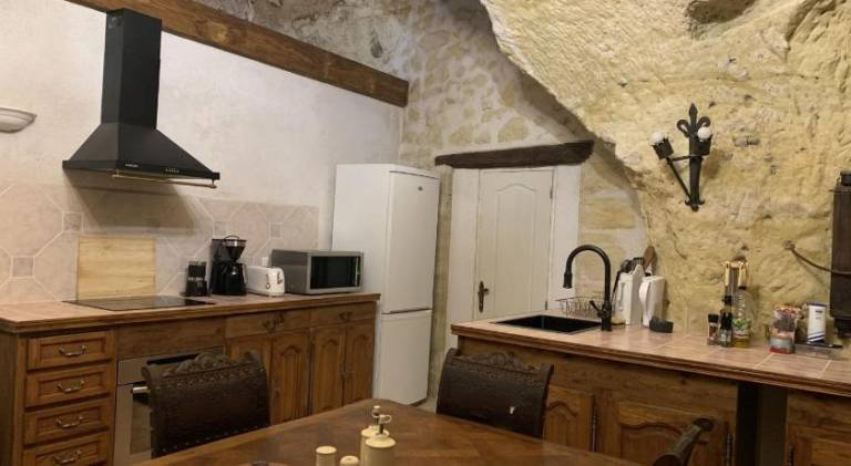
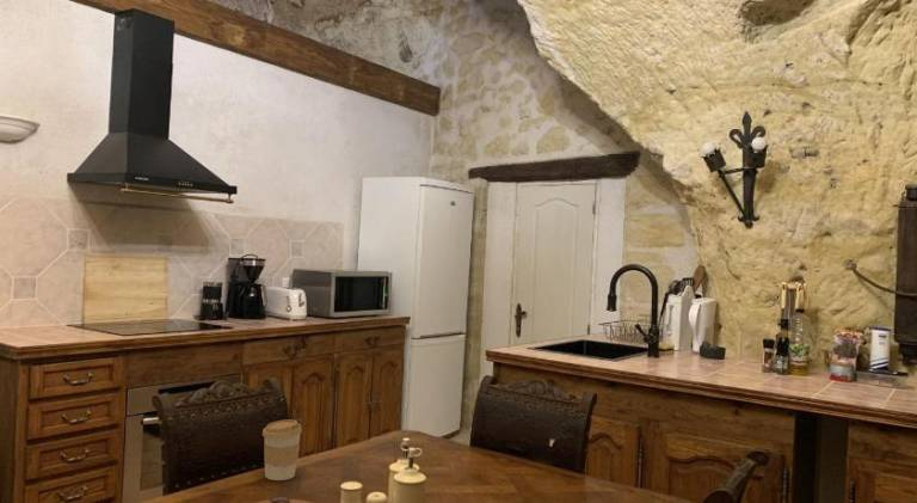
+ coffee cup [261,418,303,481]
